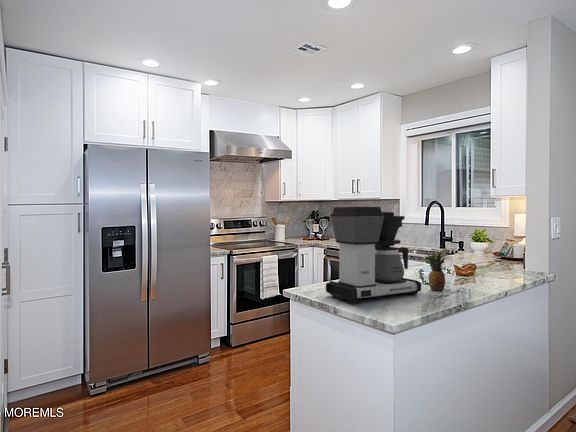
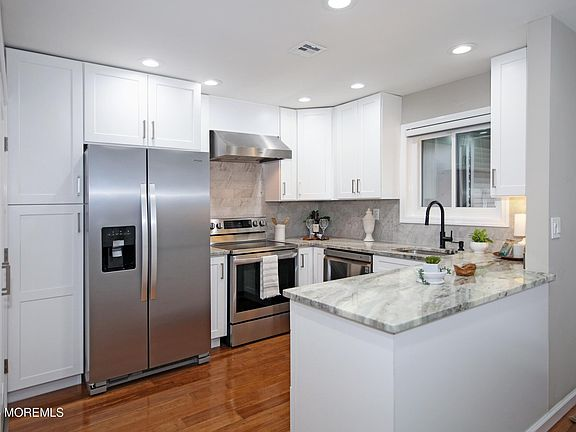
- fruit [424,247,449,292]
- coffee maker [325,206,422,304]
